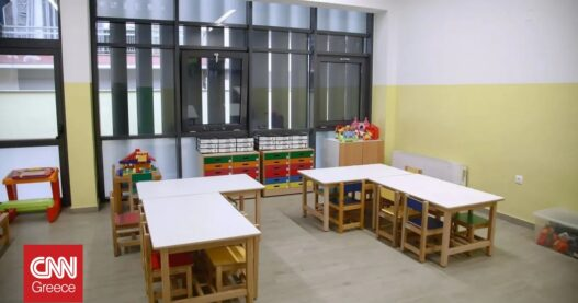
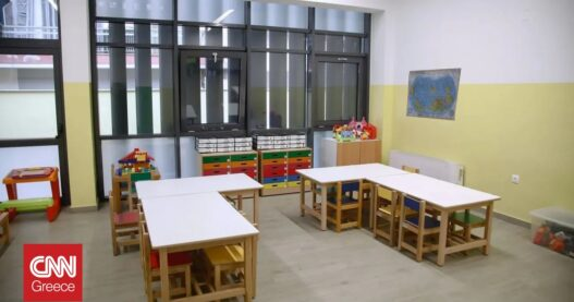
+ world map [405,67,462,121]
